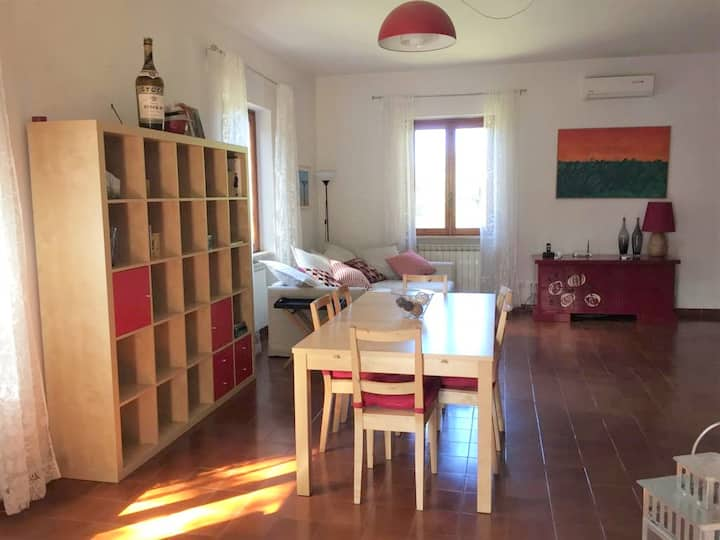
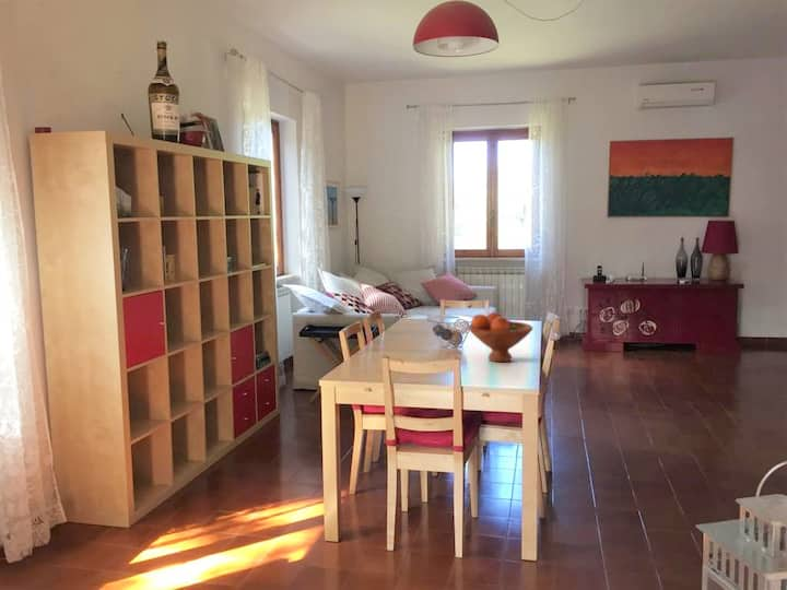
+ fruit bowl [467,311,535,363]
